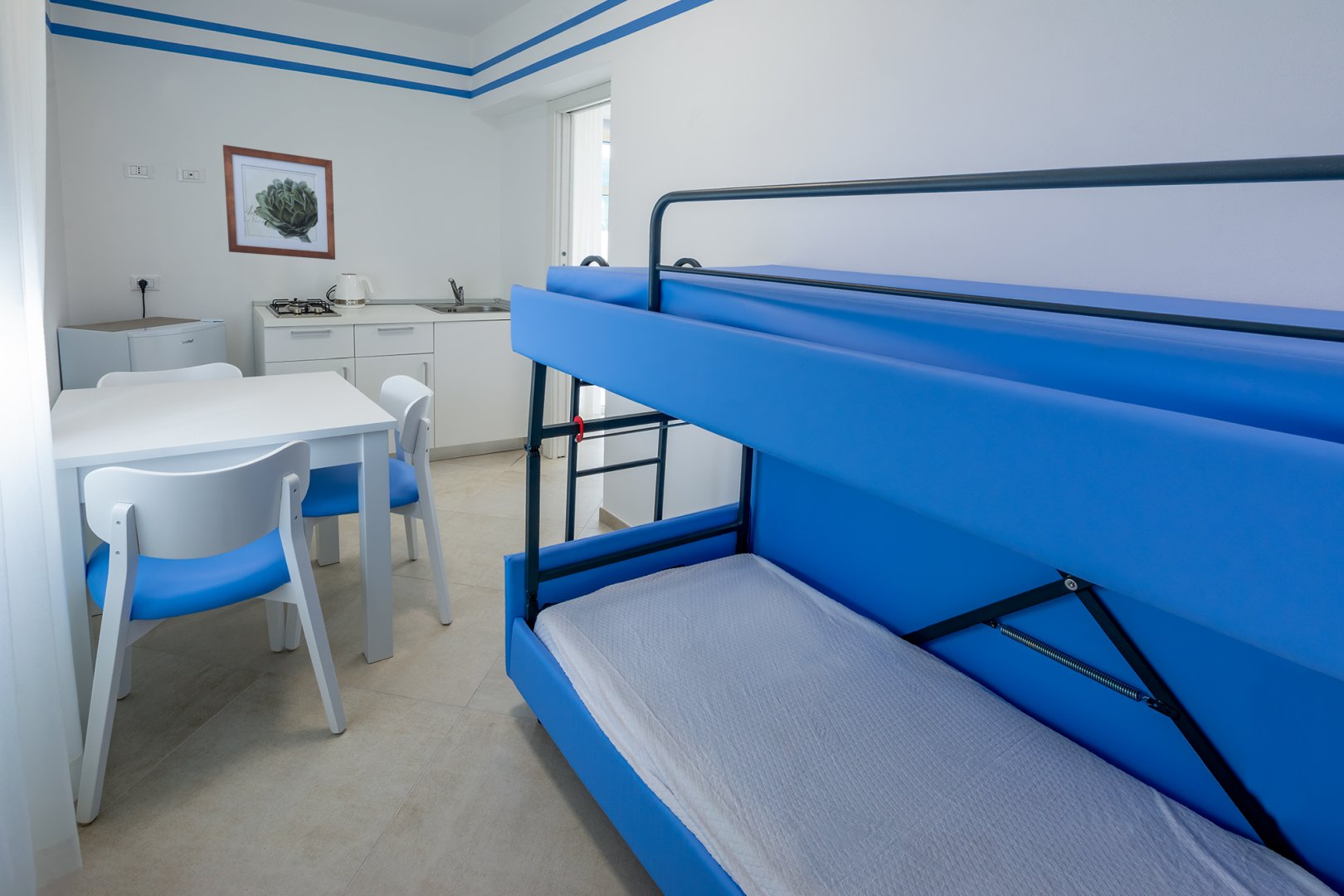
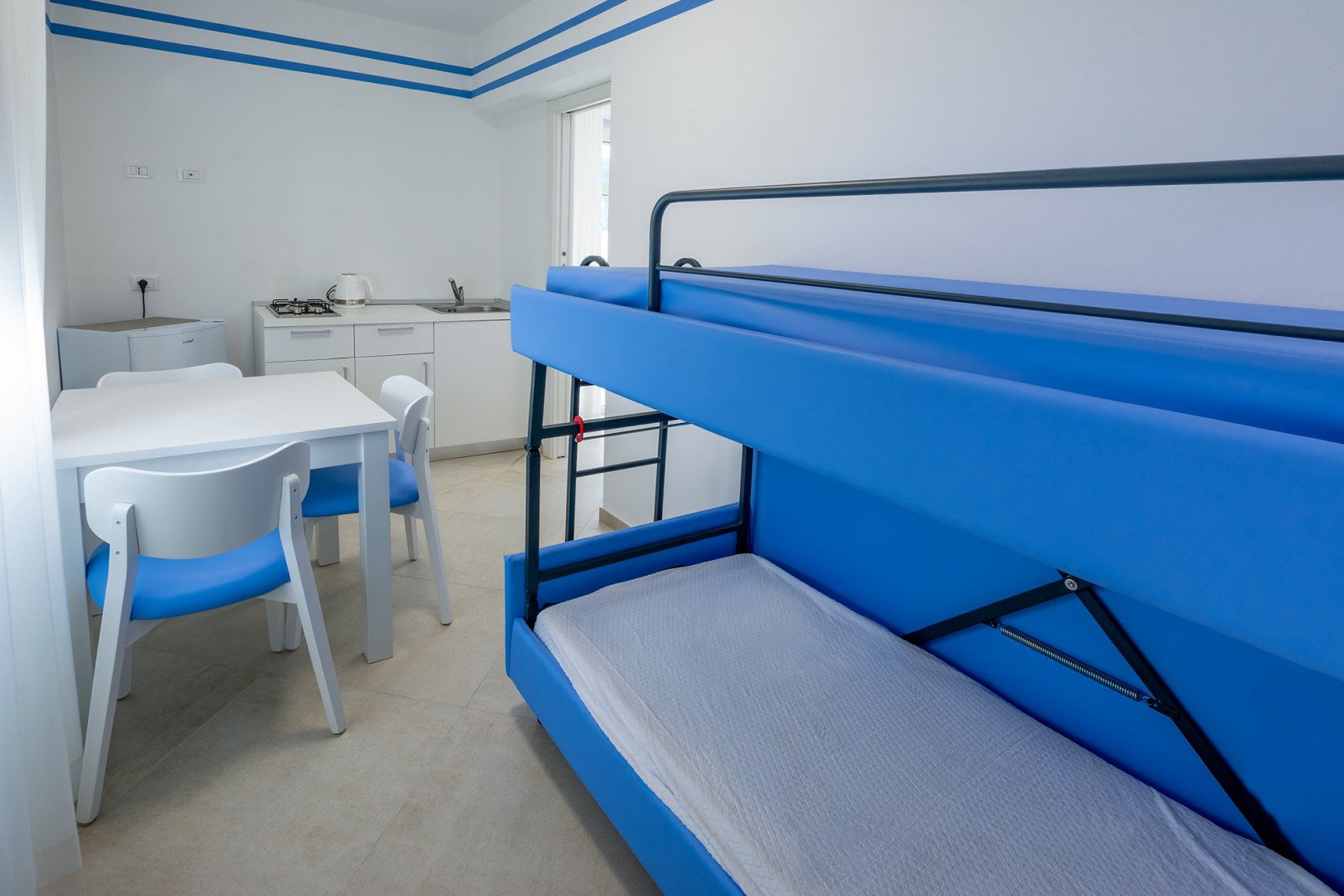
- wall art [222,144,336,261]
